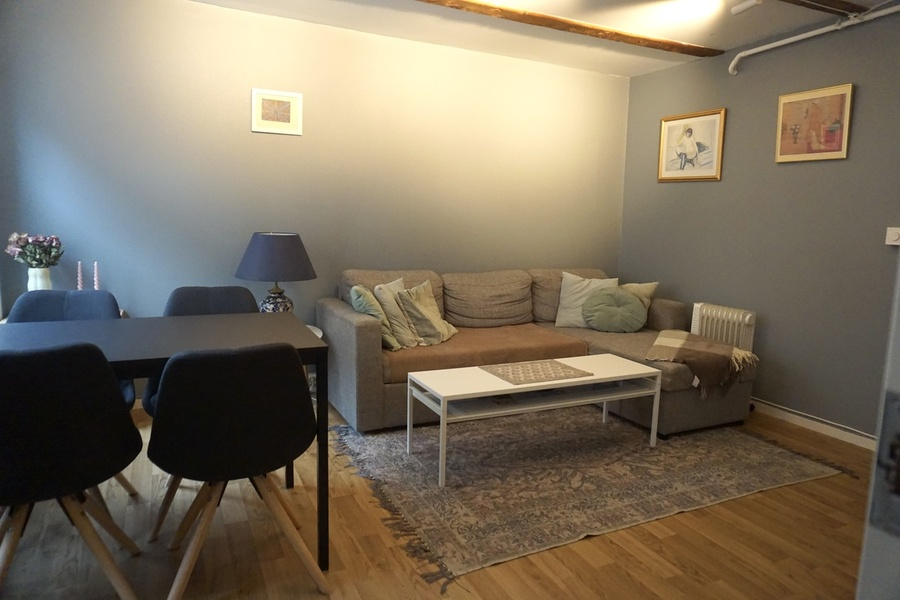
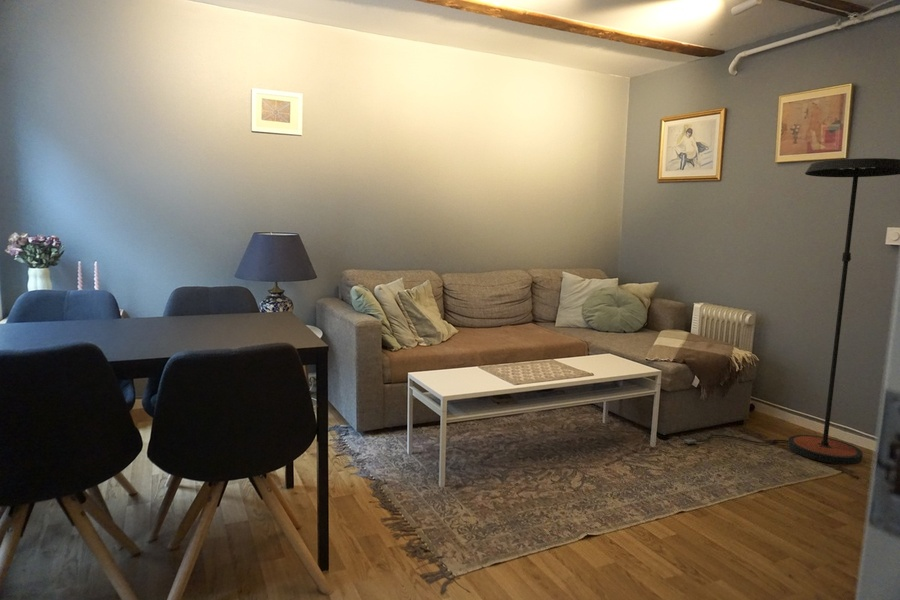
+ floor lamp [680,157,900,466]
